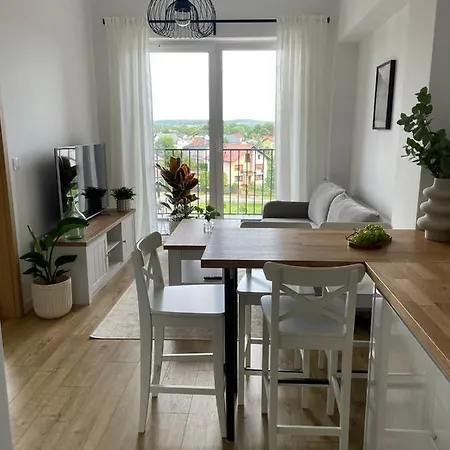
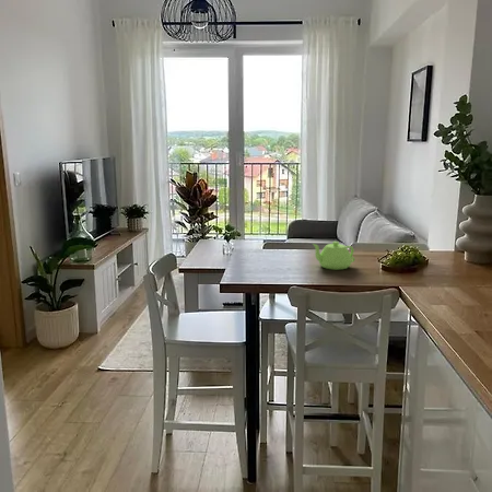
+ teapot [312,241,355,271]
